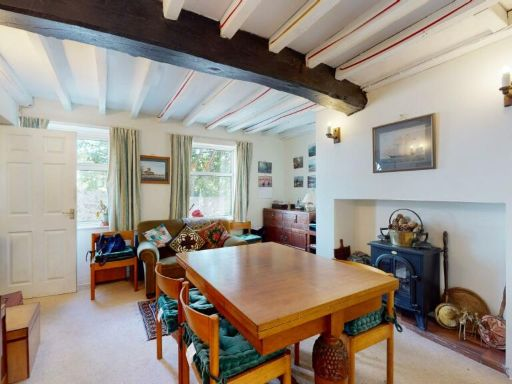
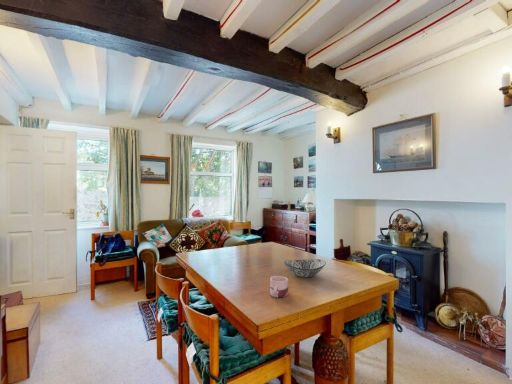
+ decorative bowl [283,258,327,278]
+ mug [269,275,289,299]
